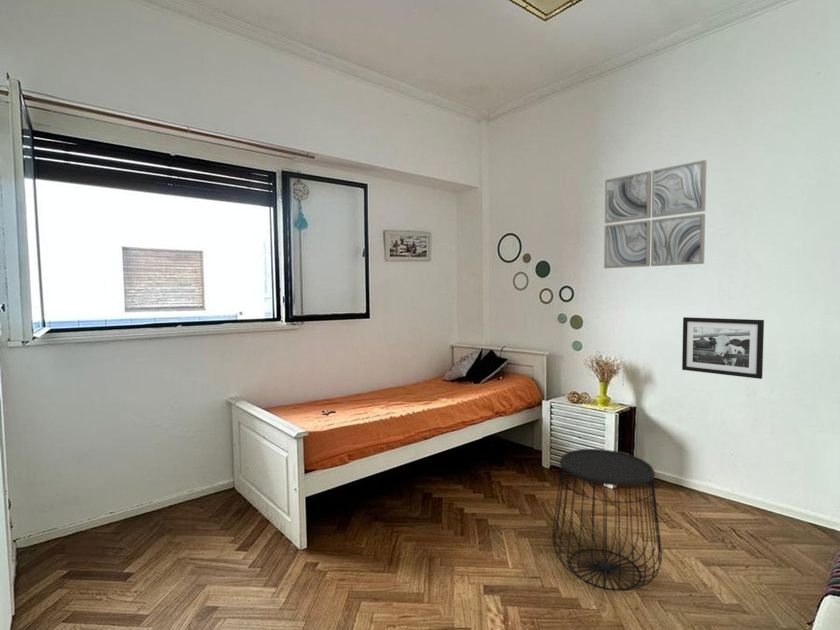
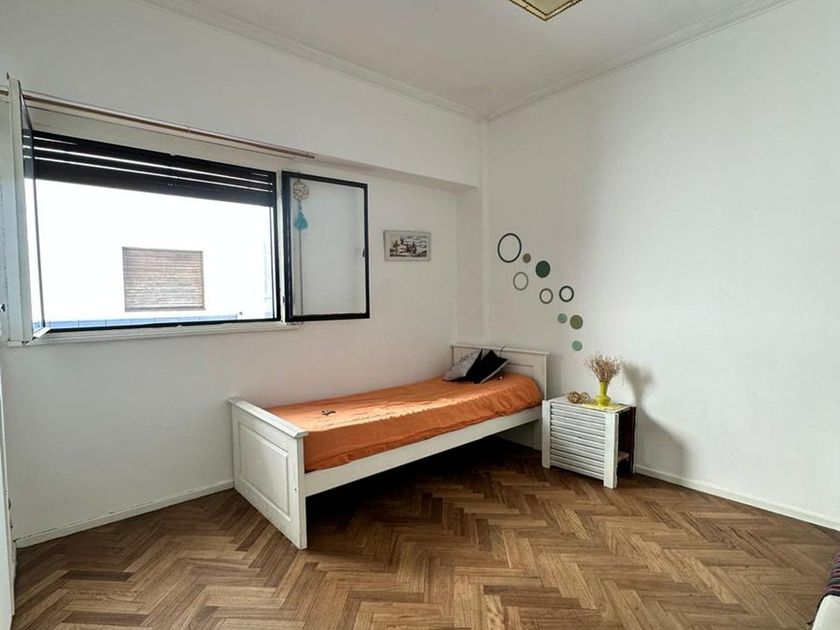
- picture frame [681,316,765,380]
- wall art [603,159,707,269]
- side table [551,448,663,592]
